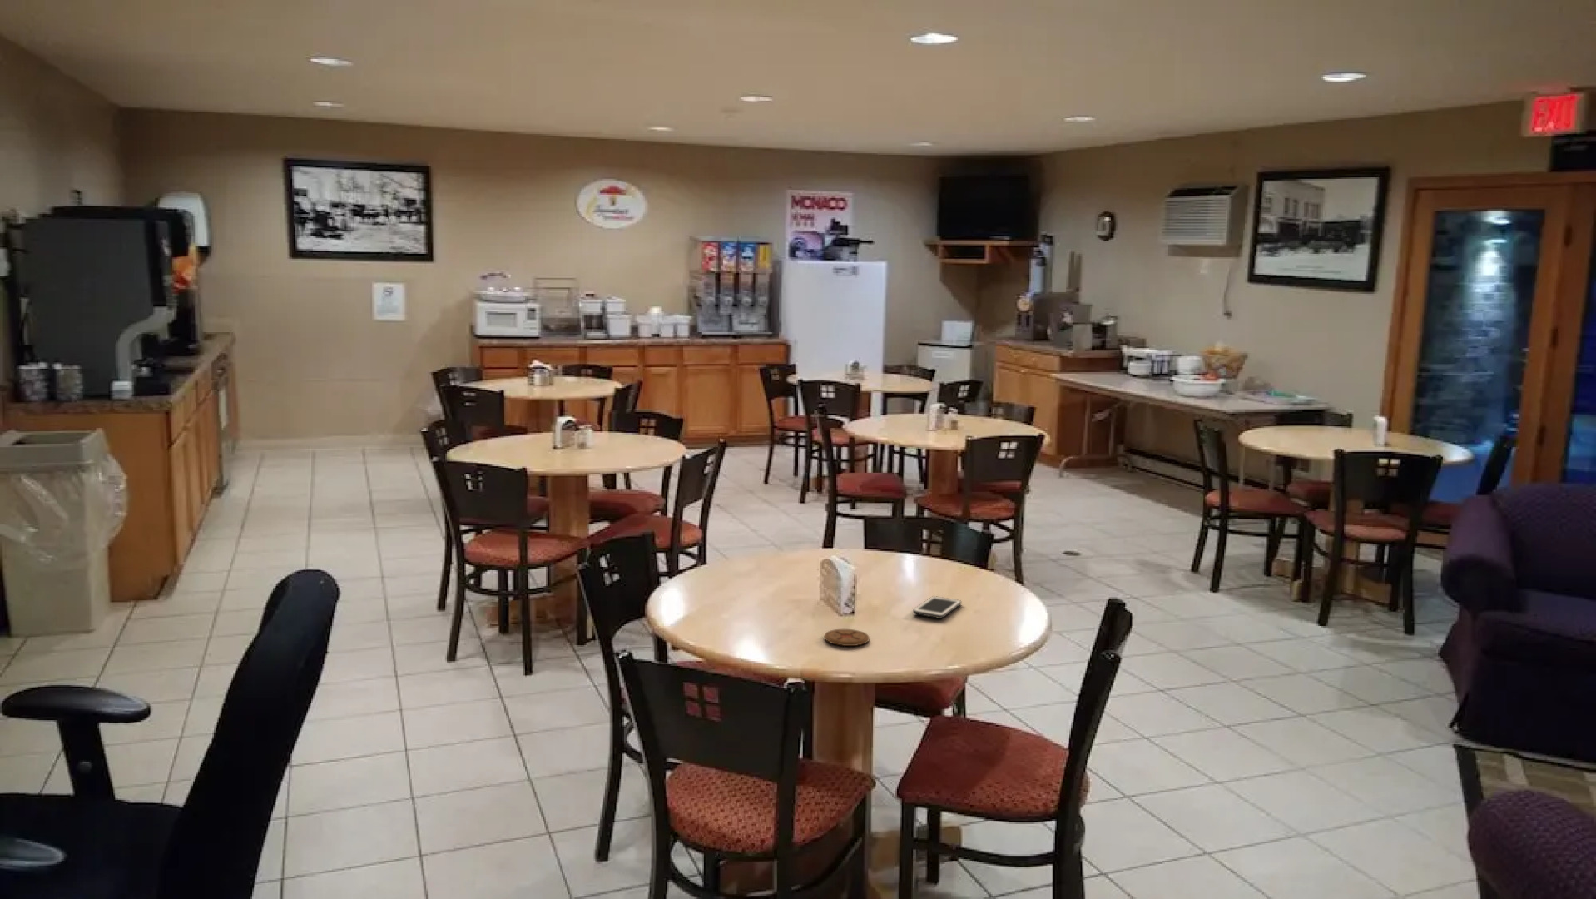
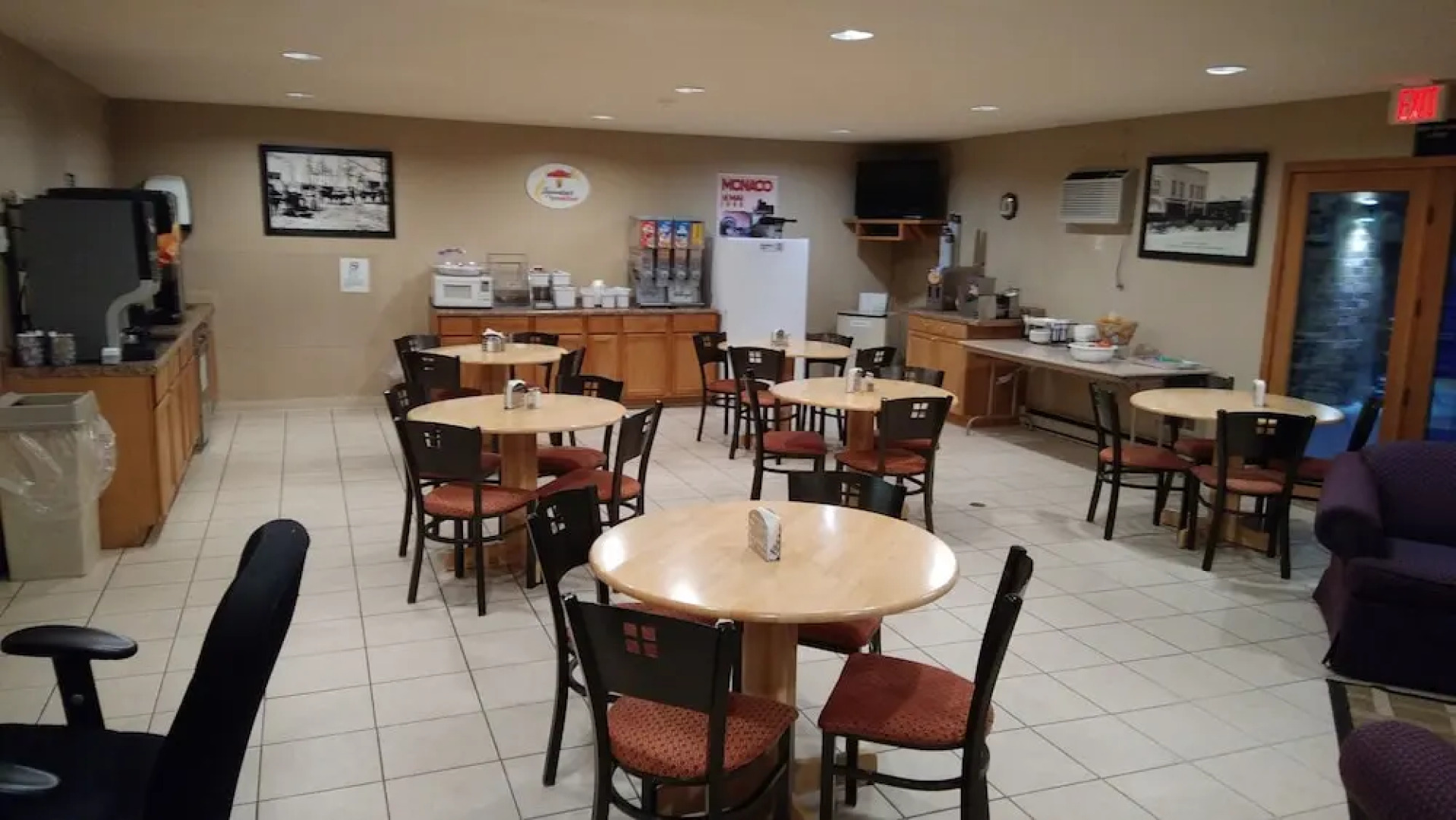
- cell phone [912,595,962,619]
- coaster [824,628,870,647]
